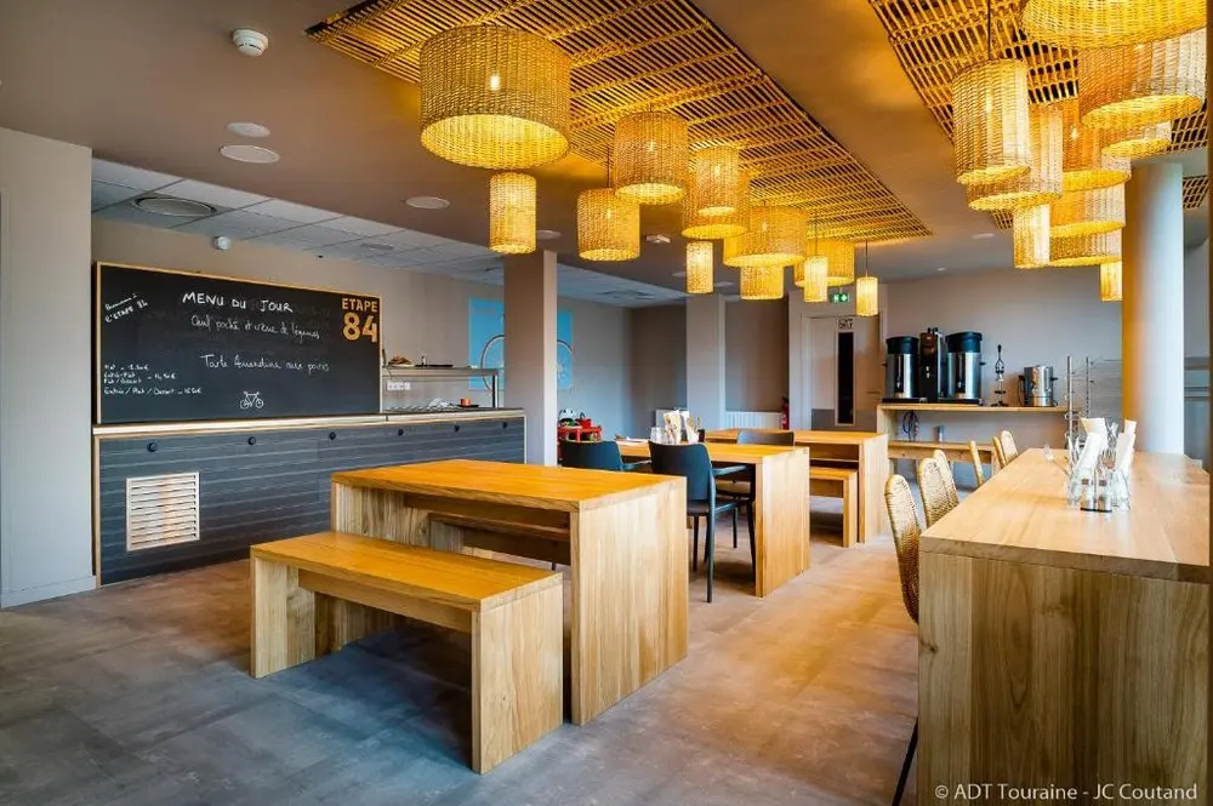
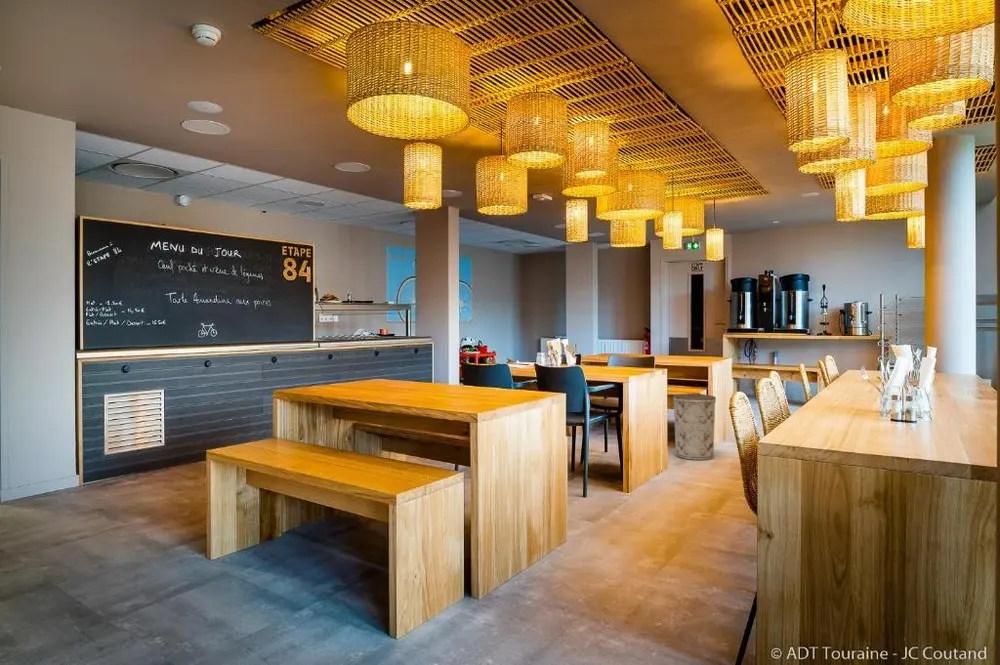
+ trash can [672,392,717,461]
